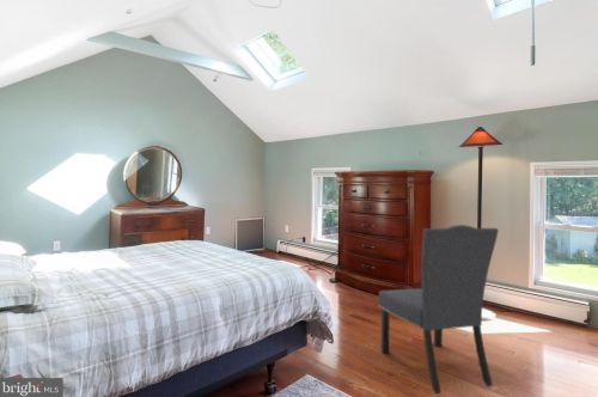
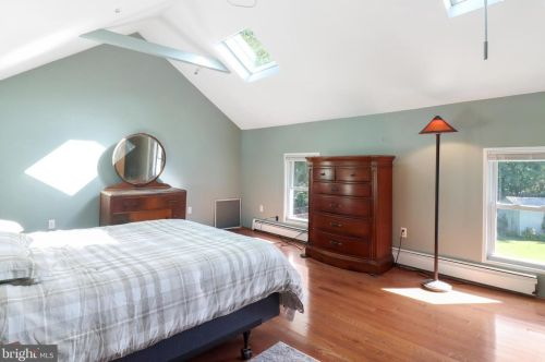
- chair [377,224,500,396]
